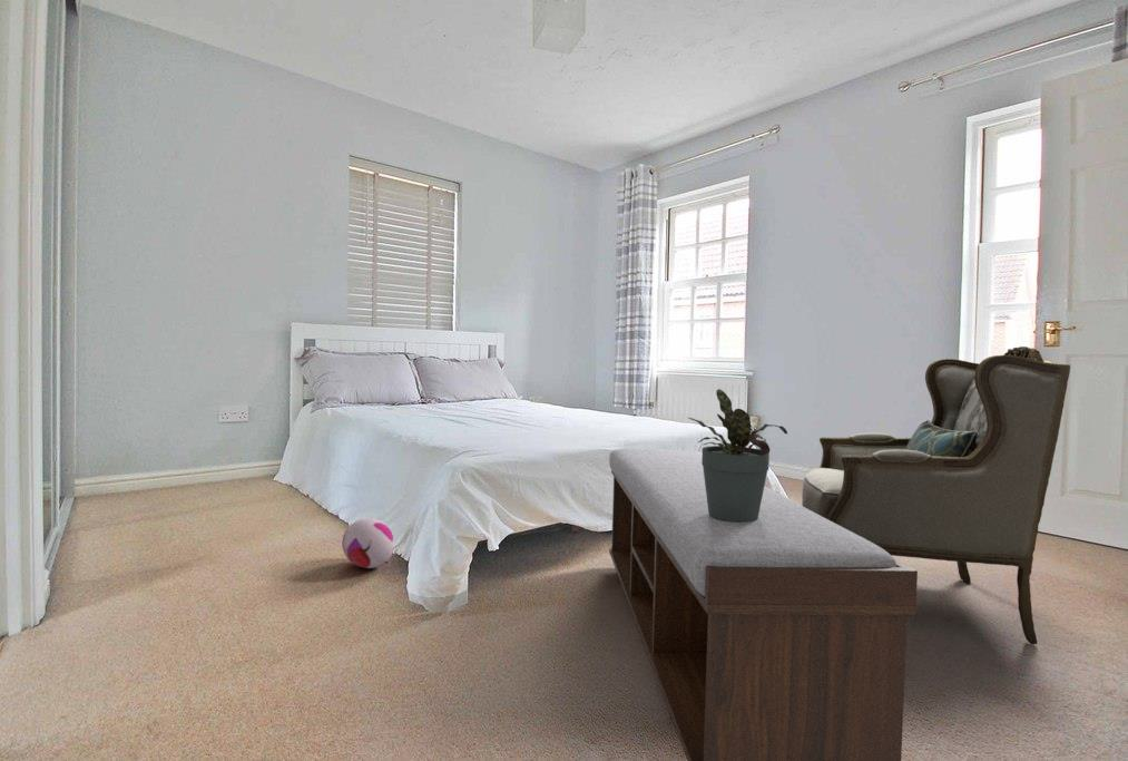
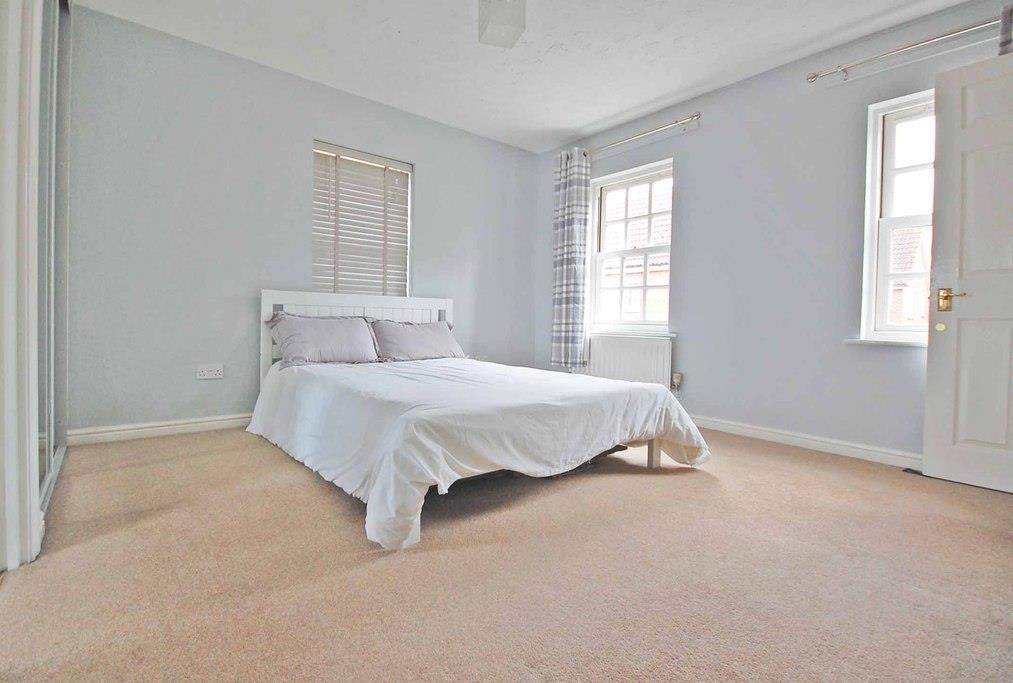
- potted plant [687,388,788,521]
- bench [608,447,919,761]
- plush toy [342,517,394,569]
- armchair [801,345,1071,645]
